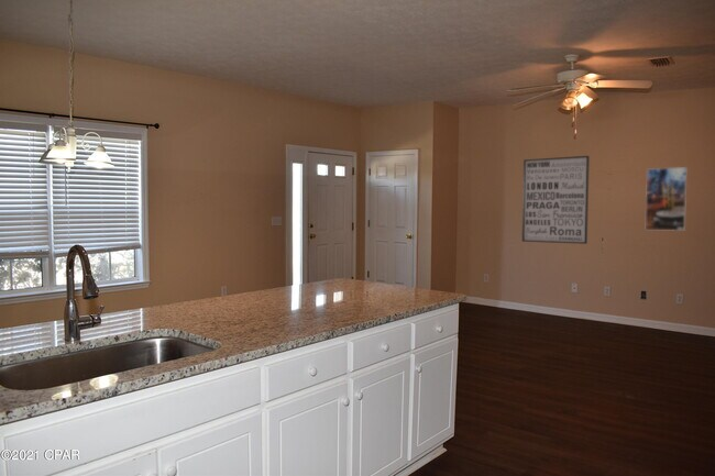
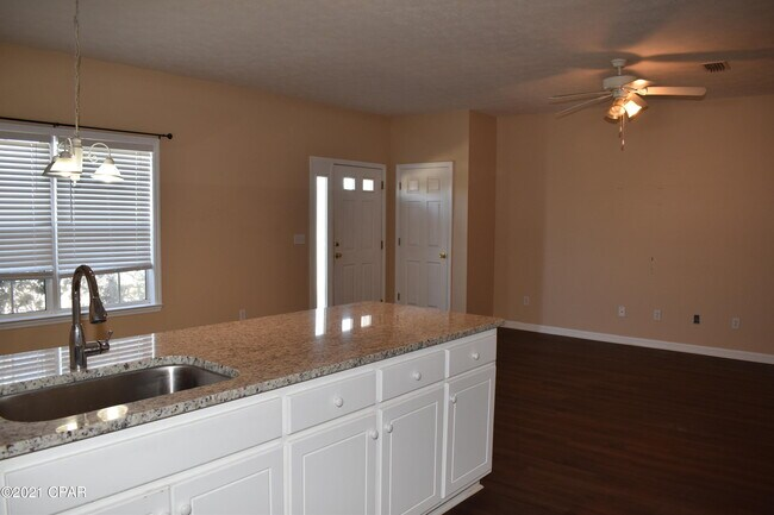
- wall art [521,155,591,245]
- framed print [645,166,688,232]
